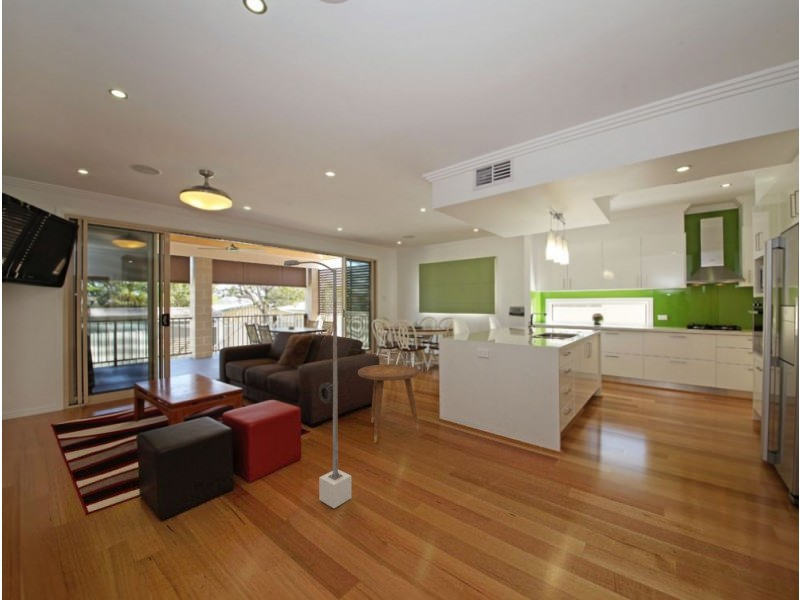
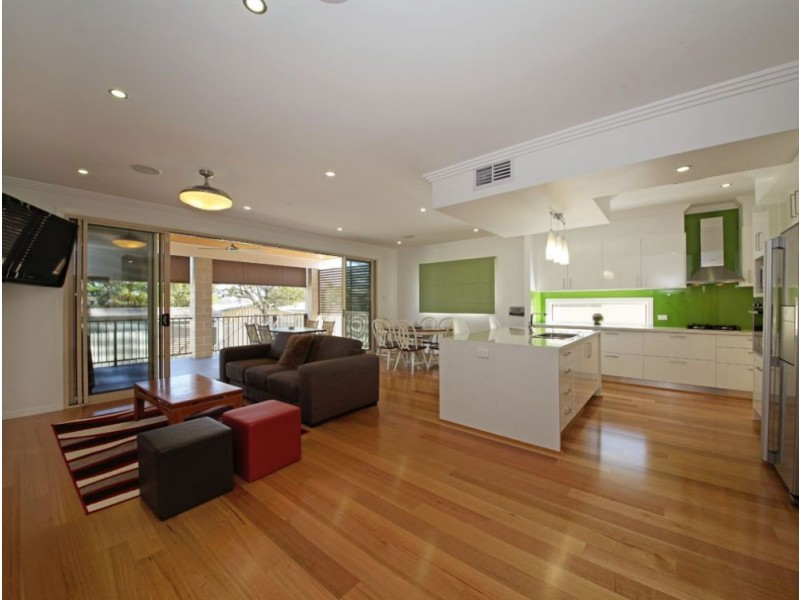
- side table [357,363,420,444]
- street lamp [283,259,352,509]
